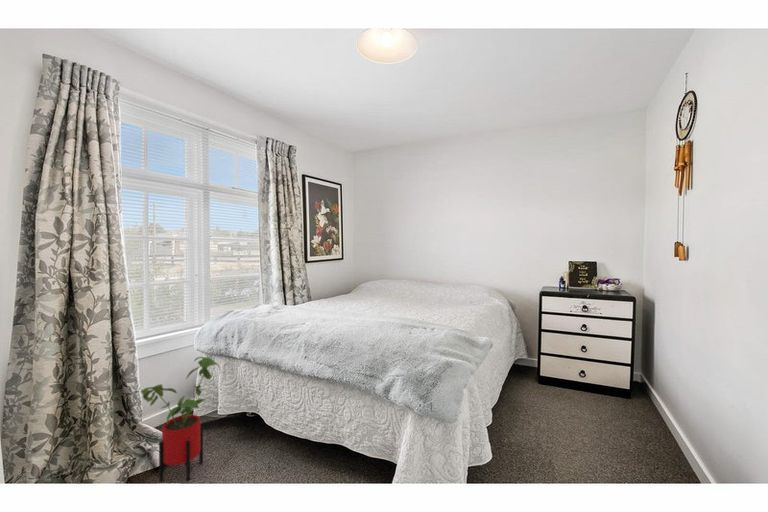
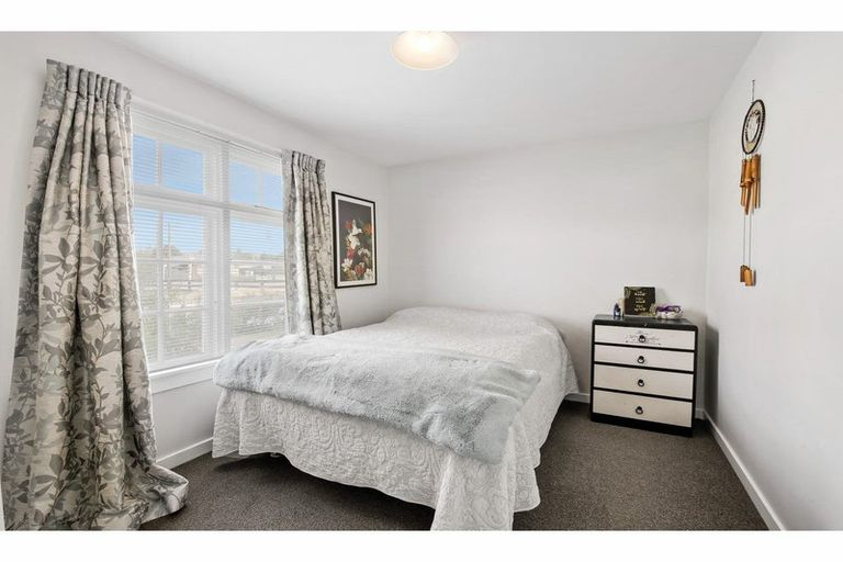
- house plant [140,356,222,482]
